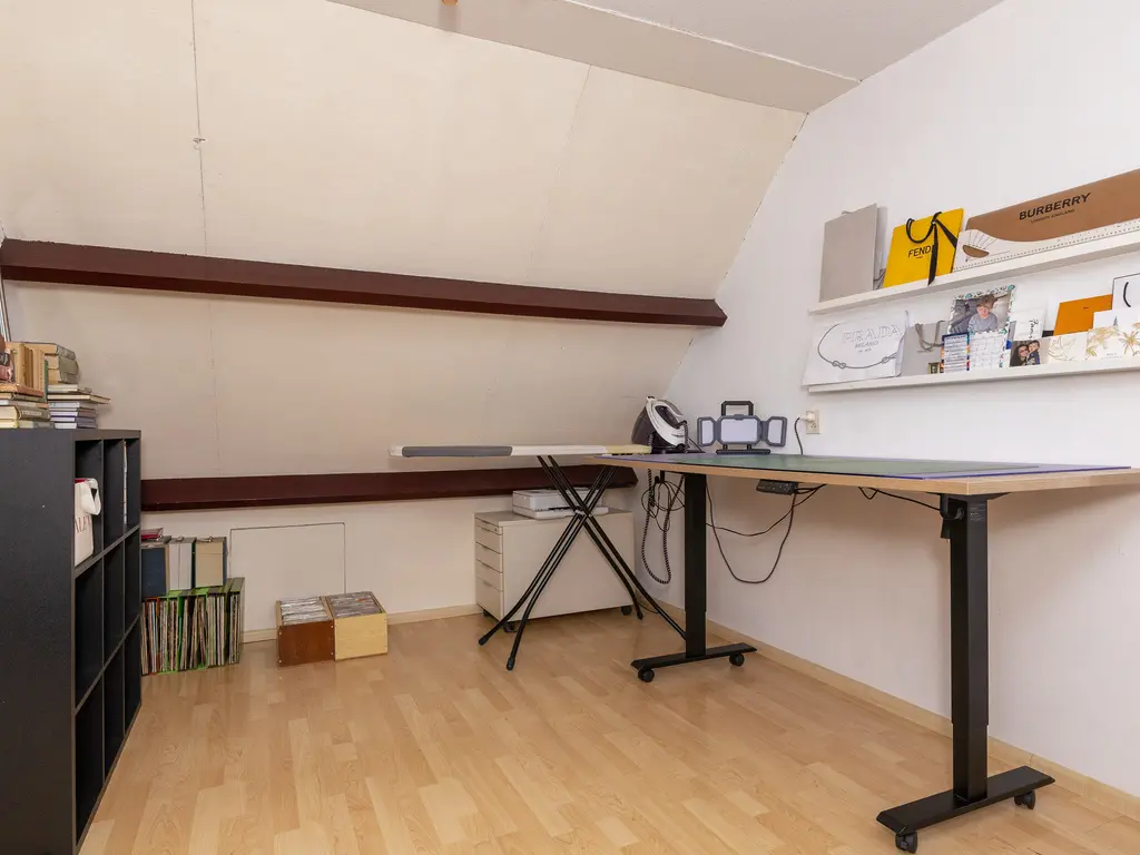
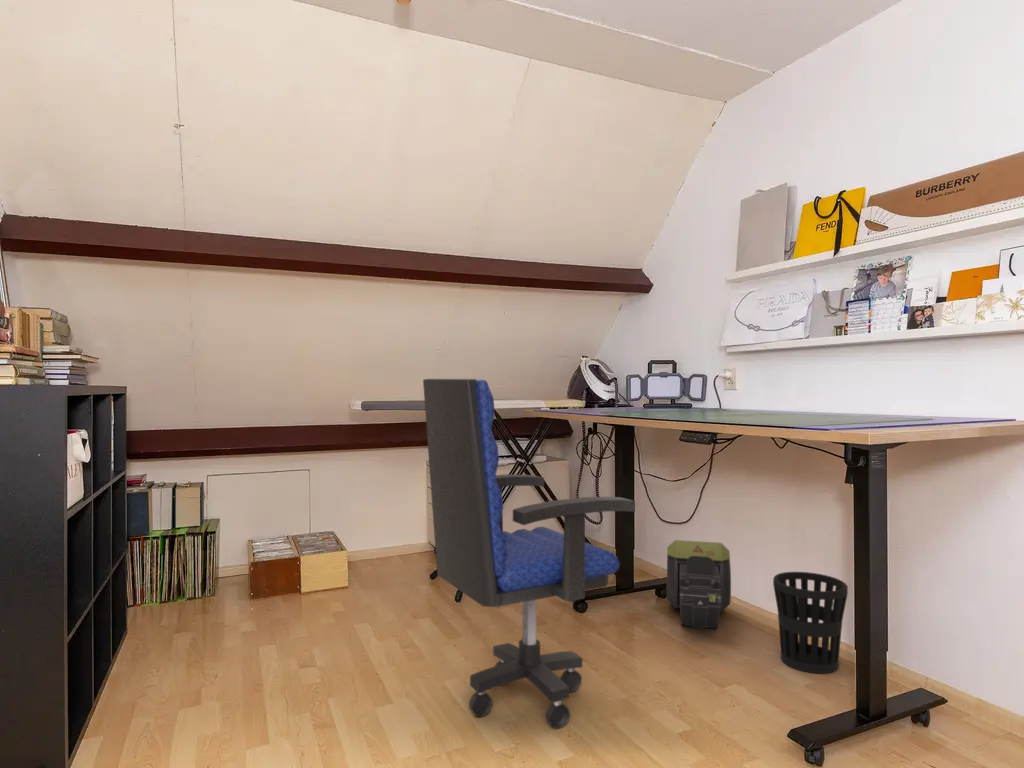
+ backpack [666,539,732,630]
+ wastebasket [772,571,849,675]
+ office chair [422,378,636,730]
